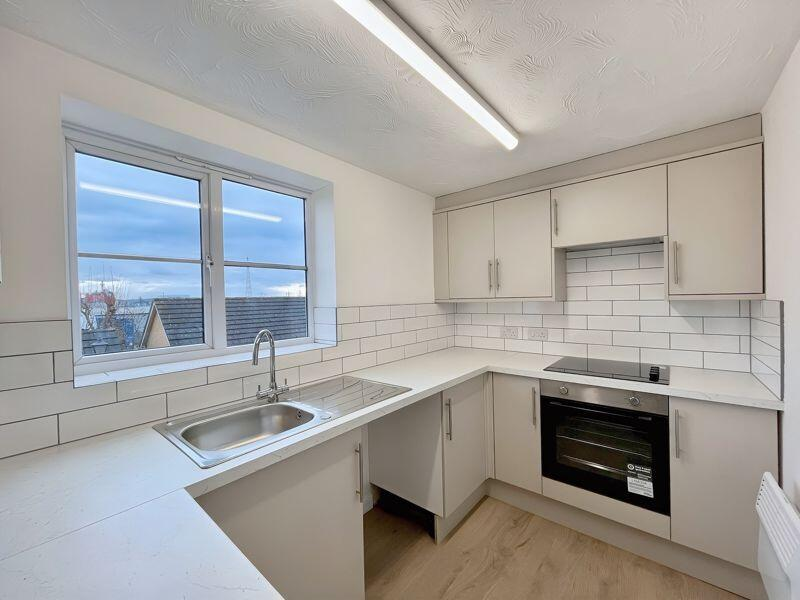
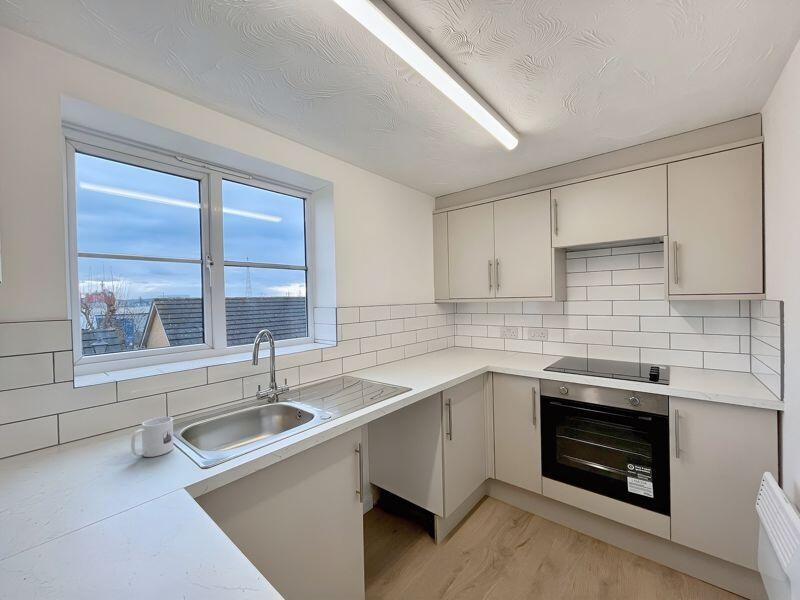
+ mug [130,416,174,458]
